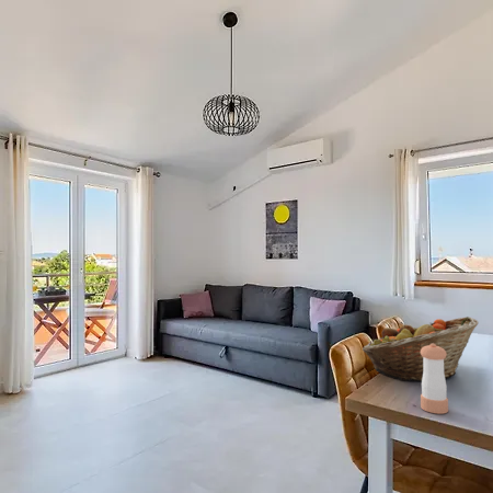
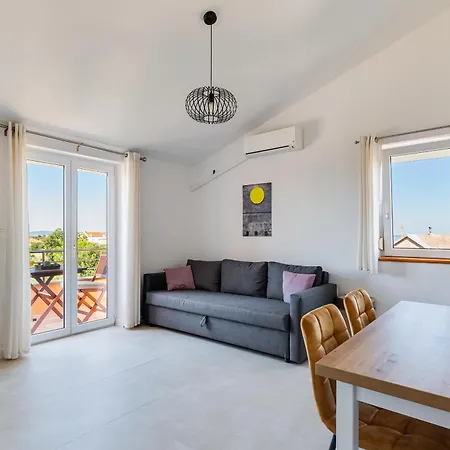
- fruit basket [362,316,480,382]
- pepper shaker [420,344,449,415]
